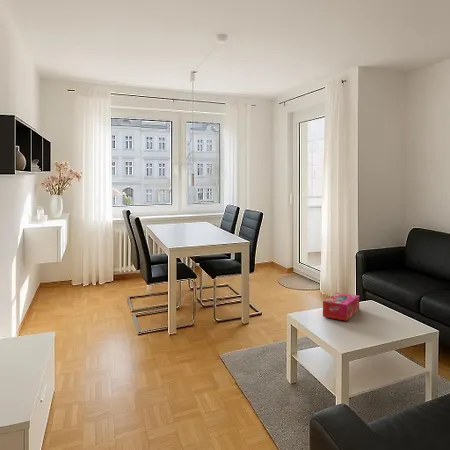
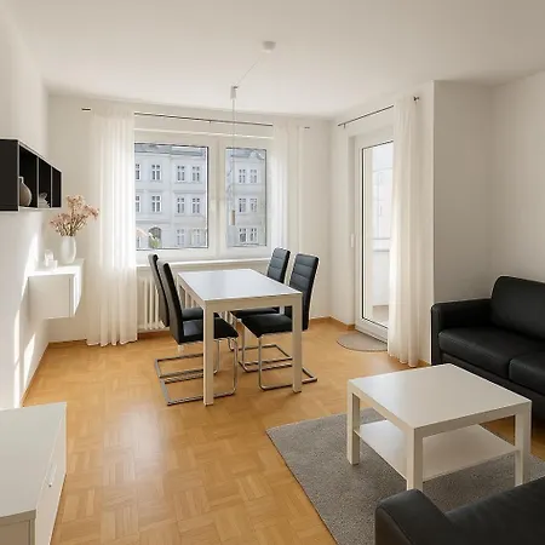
- tissue box [322,292,360,322]
